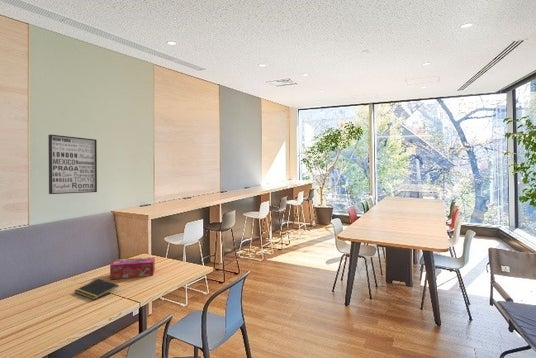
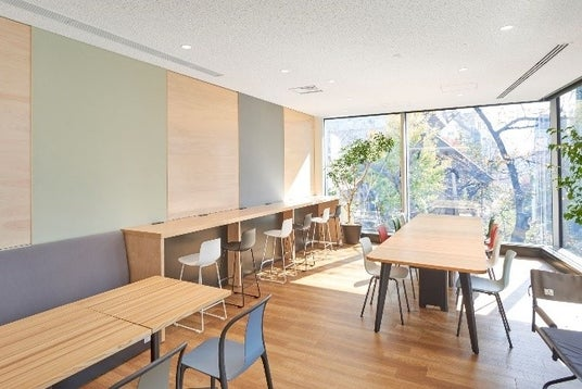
- tissue box [109,256,156,280]
- notepad [73,278,120,300]
- wall art [47,134,98,195]
